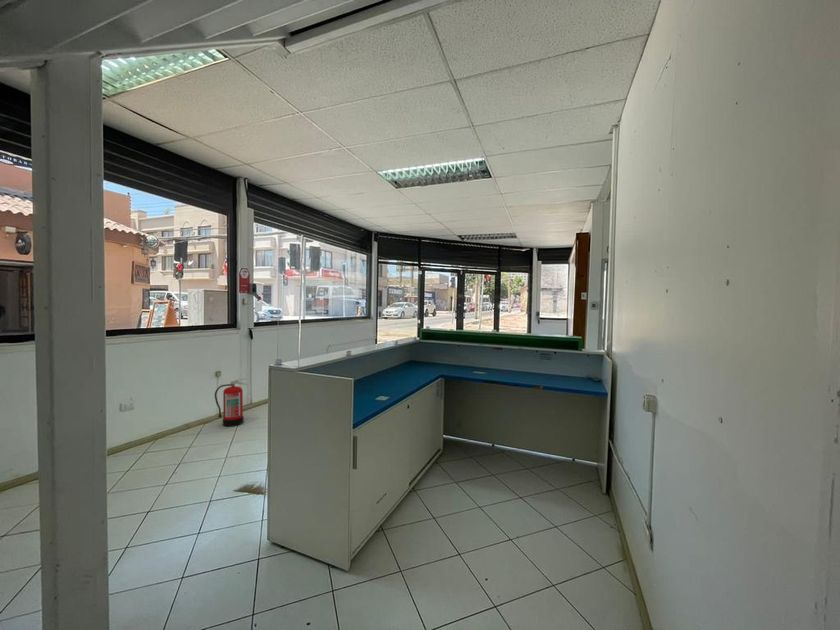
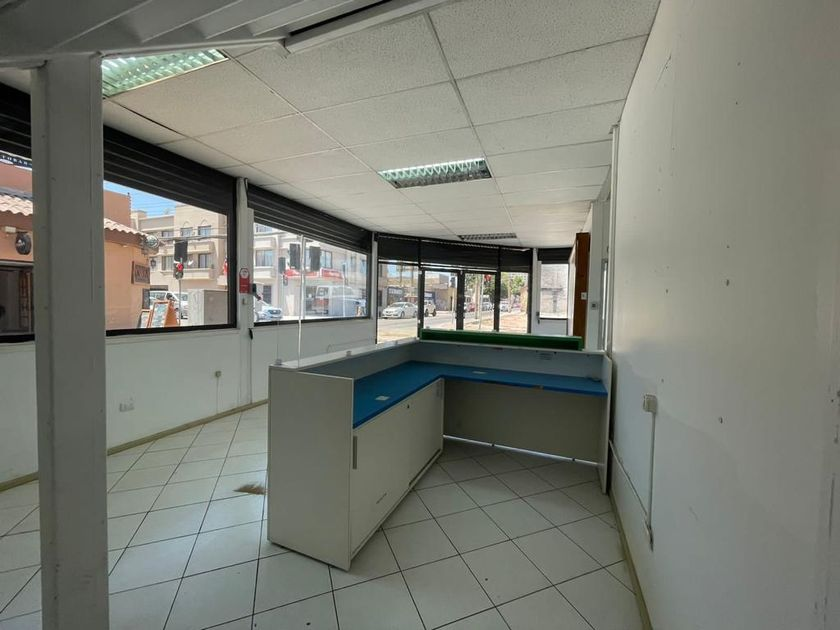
- fire extinguisher [214,377,251,428]
